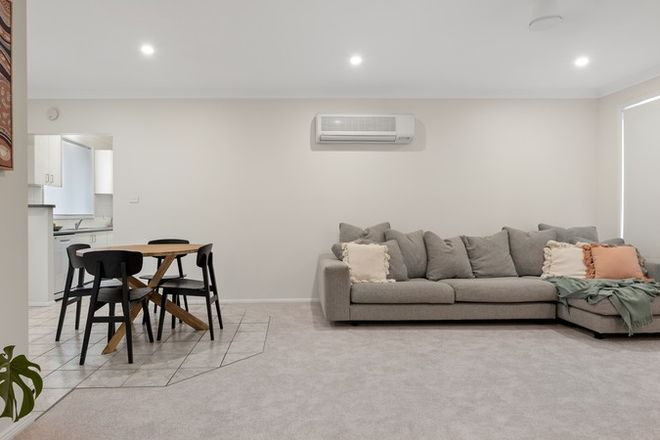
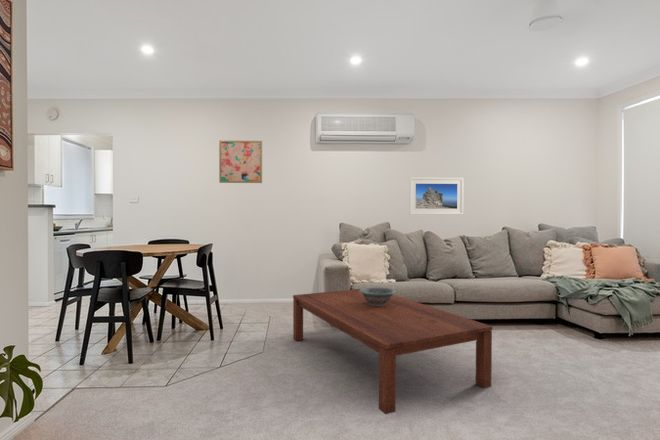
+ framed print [408,176,464,216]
+ coffee table [292,288,493,415]
+ decorative bowl [359,286,397,306]
+ wall art [218,139,263,184]
